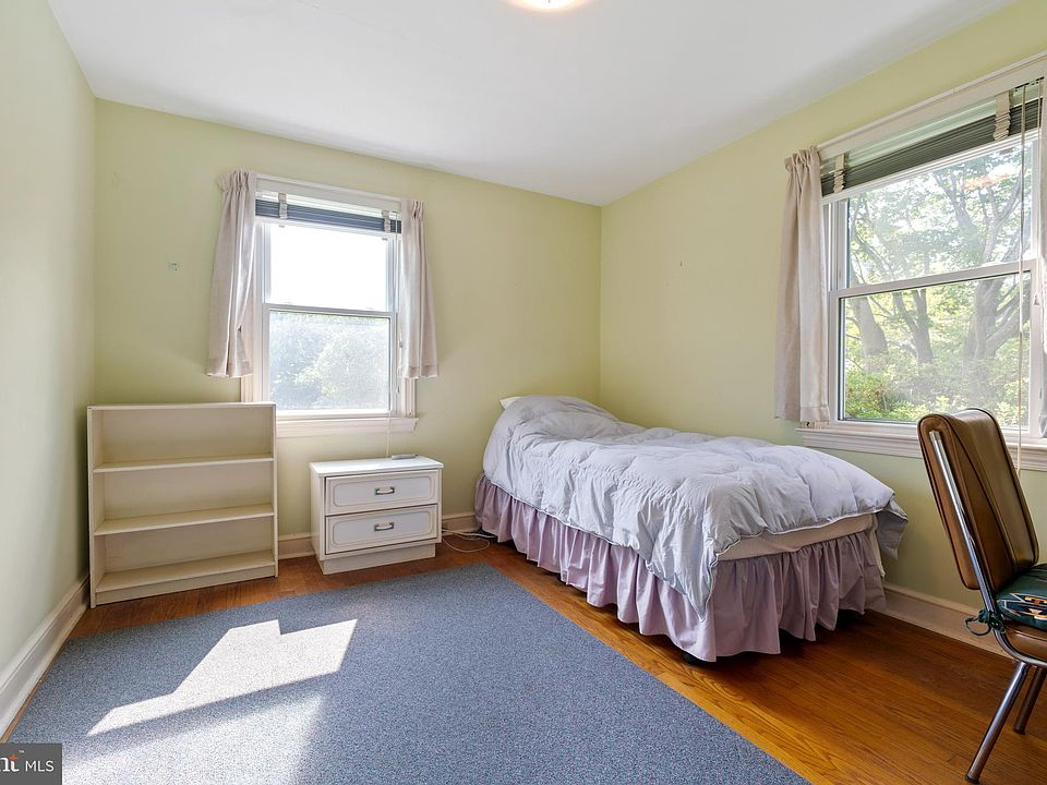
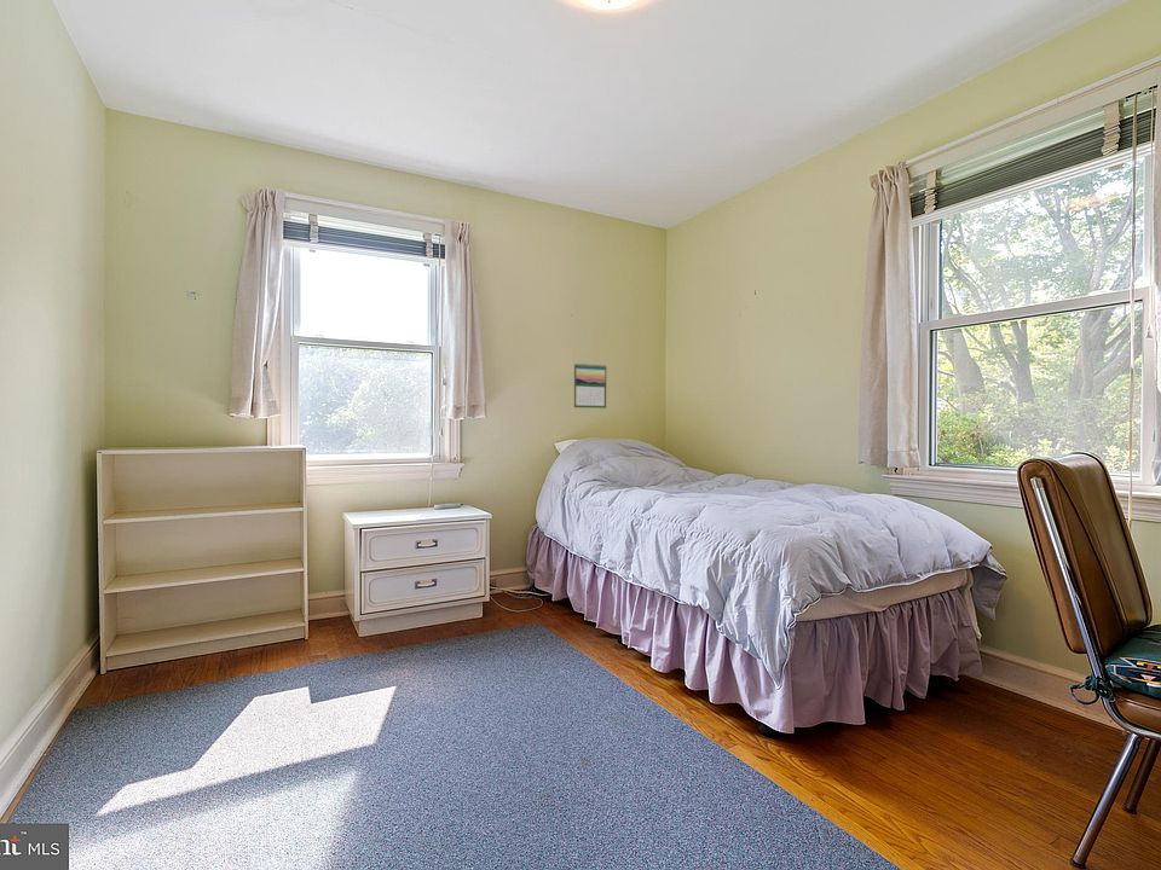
+ calendar [573,362,607,410]
